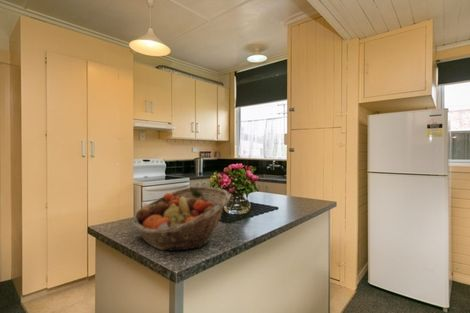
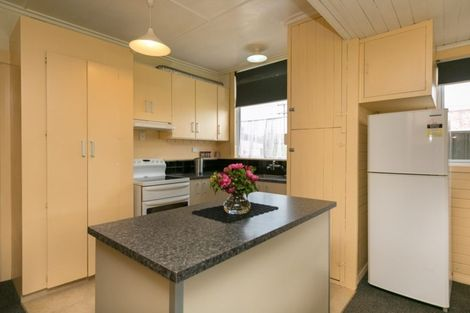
- fruit basket [131,186,231,252]
